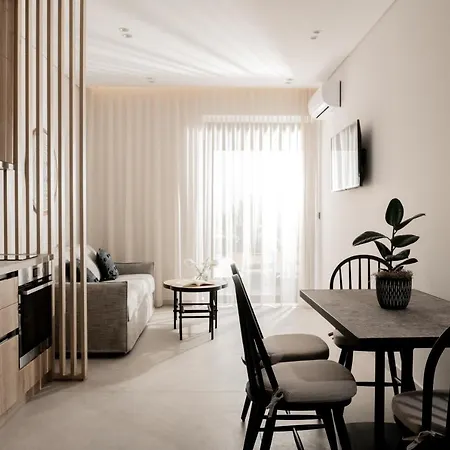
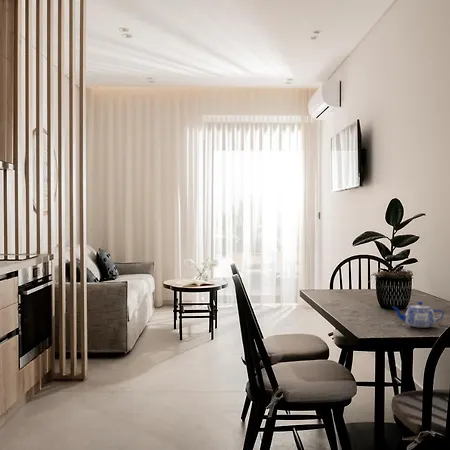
+ teapot [392,301,445,328]
